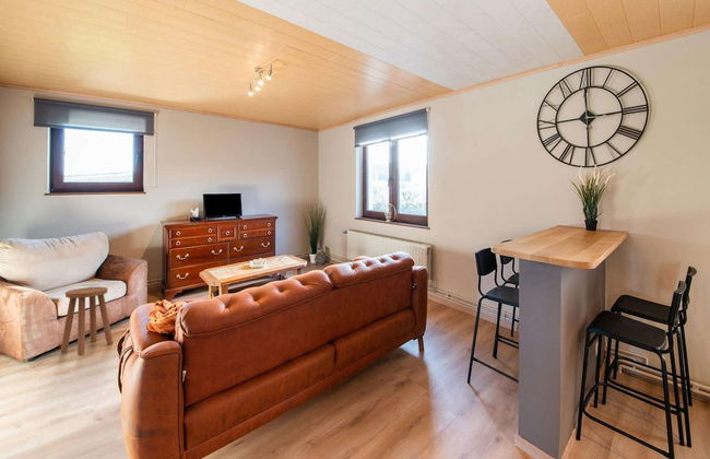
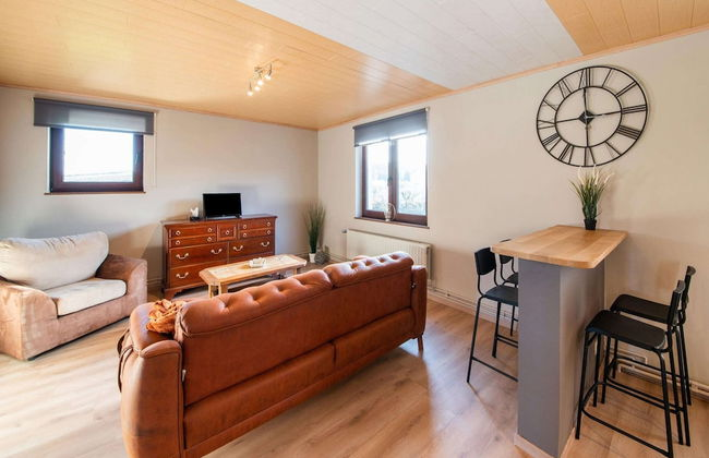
- stool [59,286,114,357]
